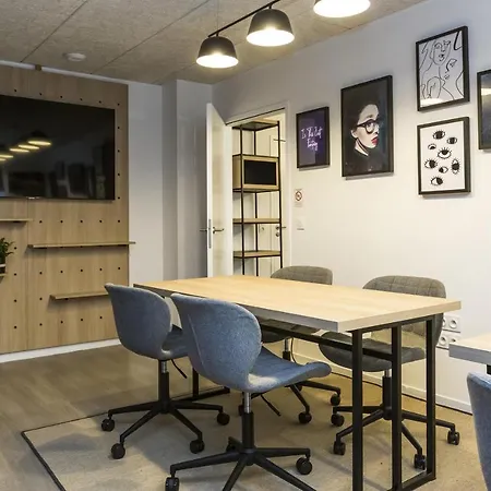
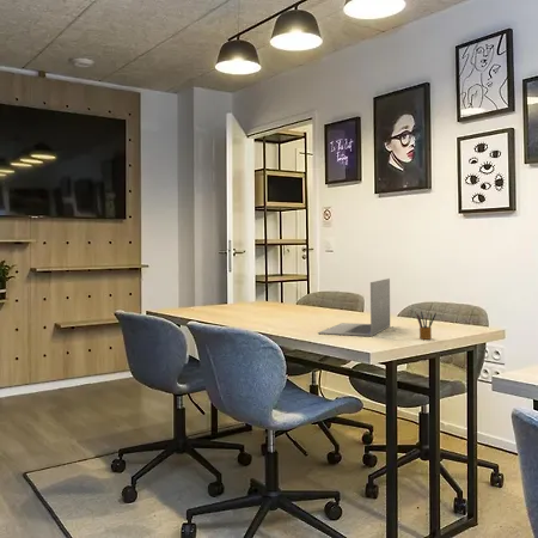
+ laptop [317,277,391,337]
+ pencil box [414,310,438,341]
